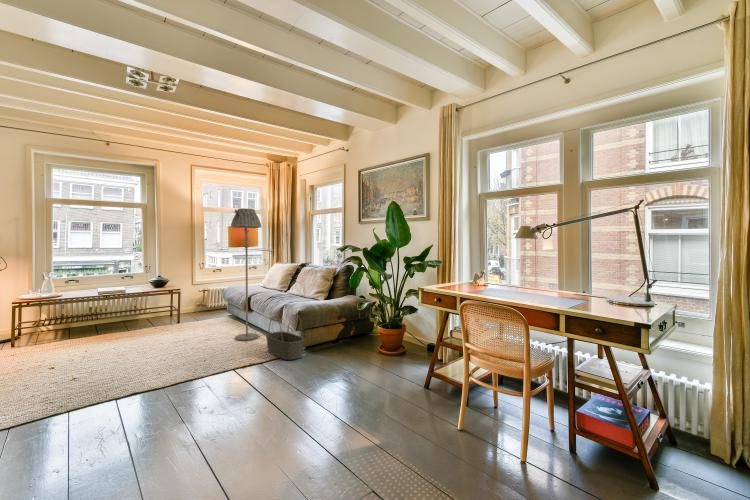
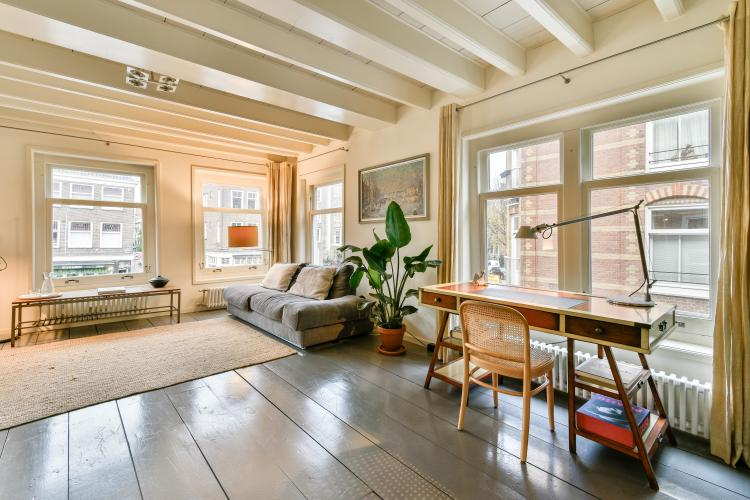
- basket [265,315,306,361]
- floor lamp [230,208,262,341]
